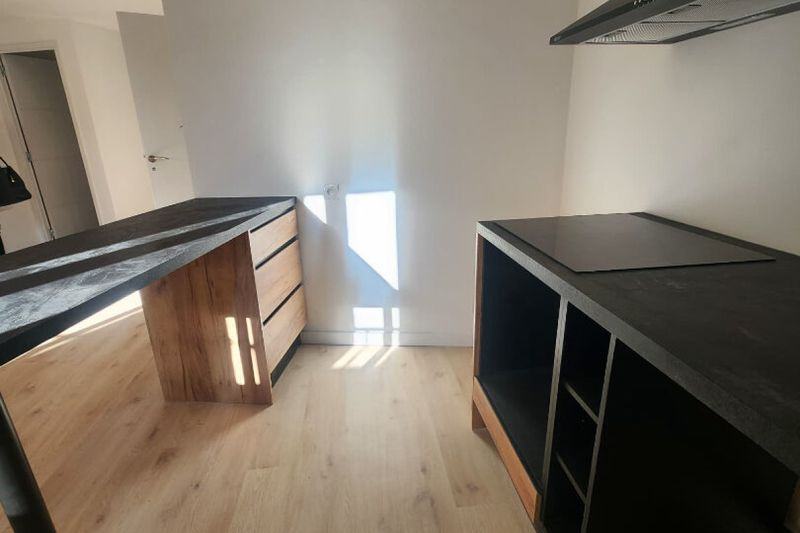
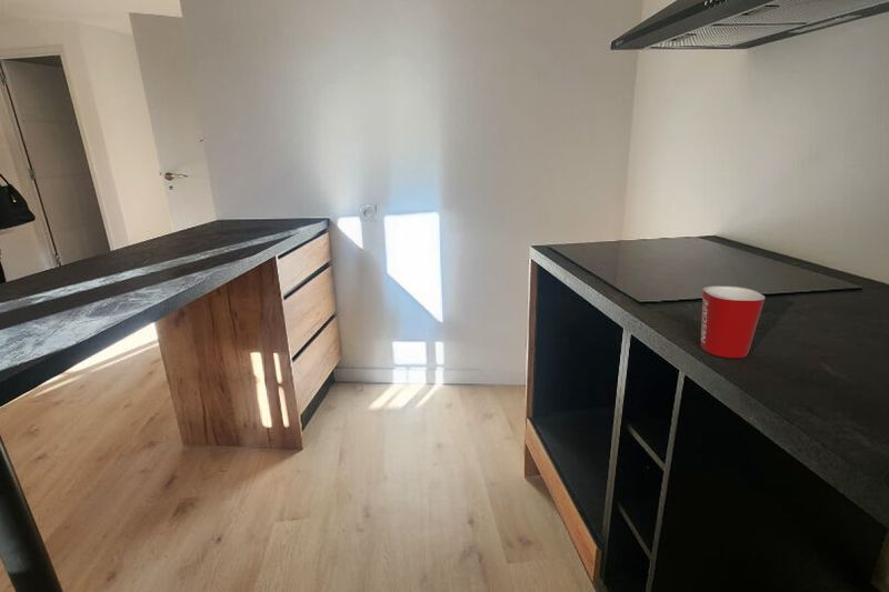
+ mug [700,285,766,359]
